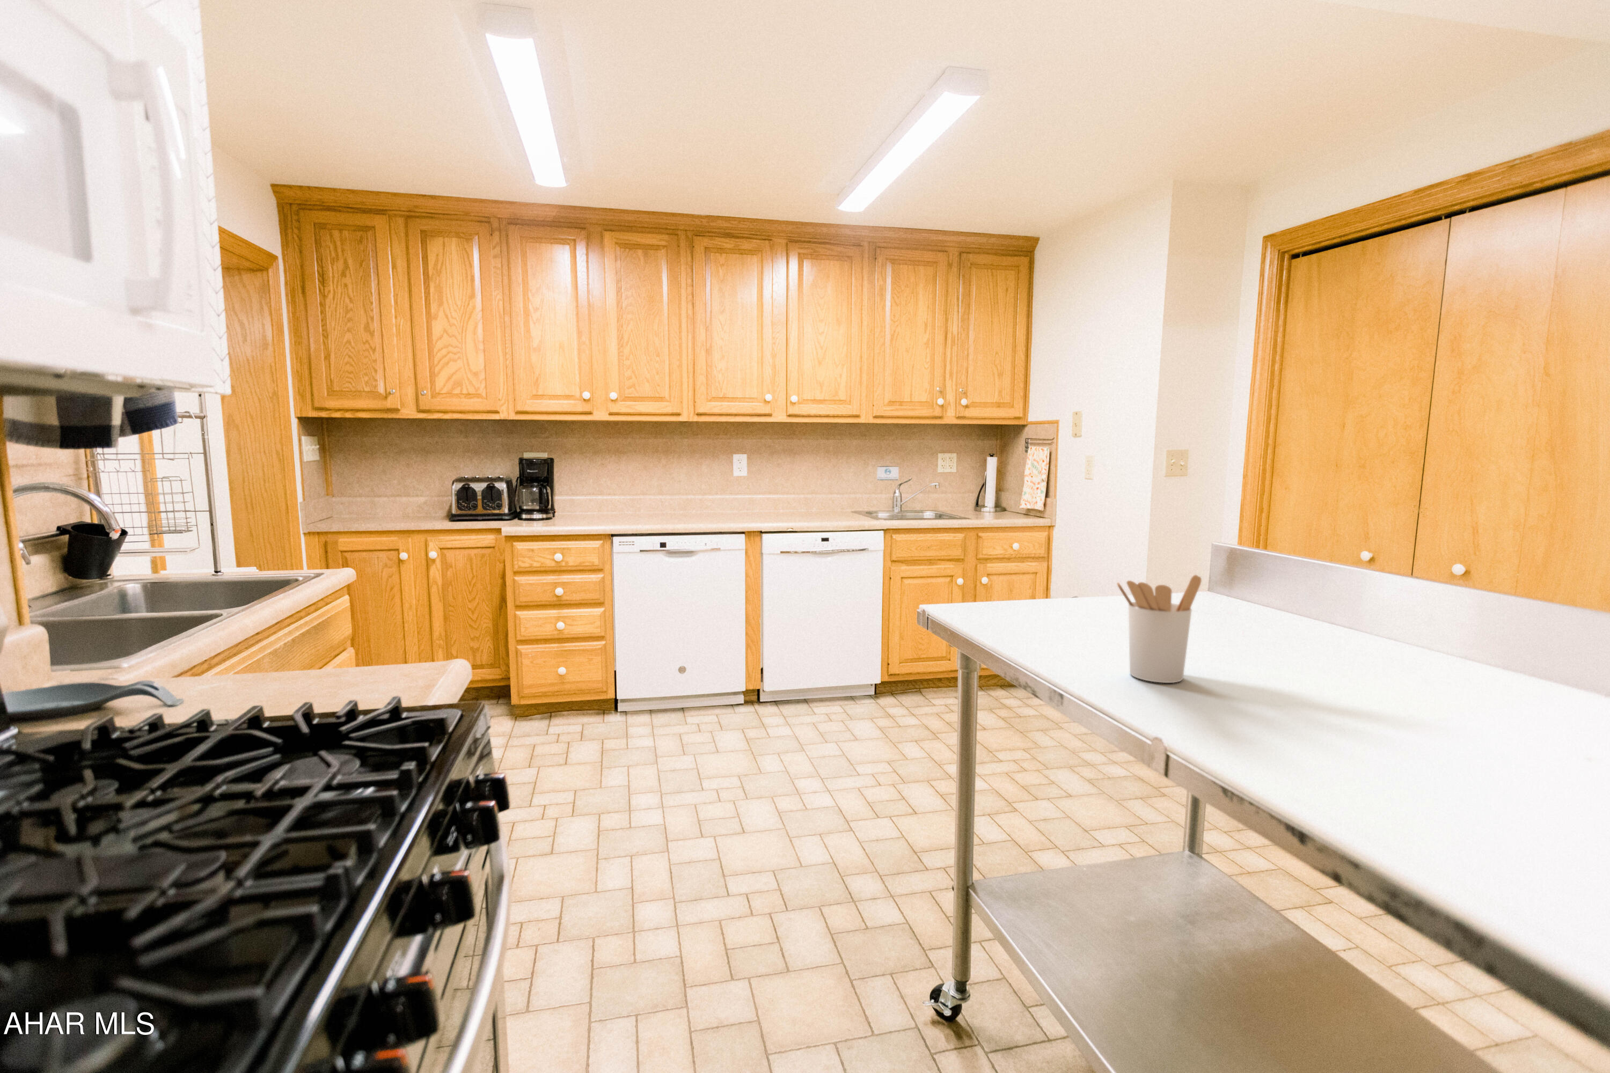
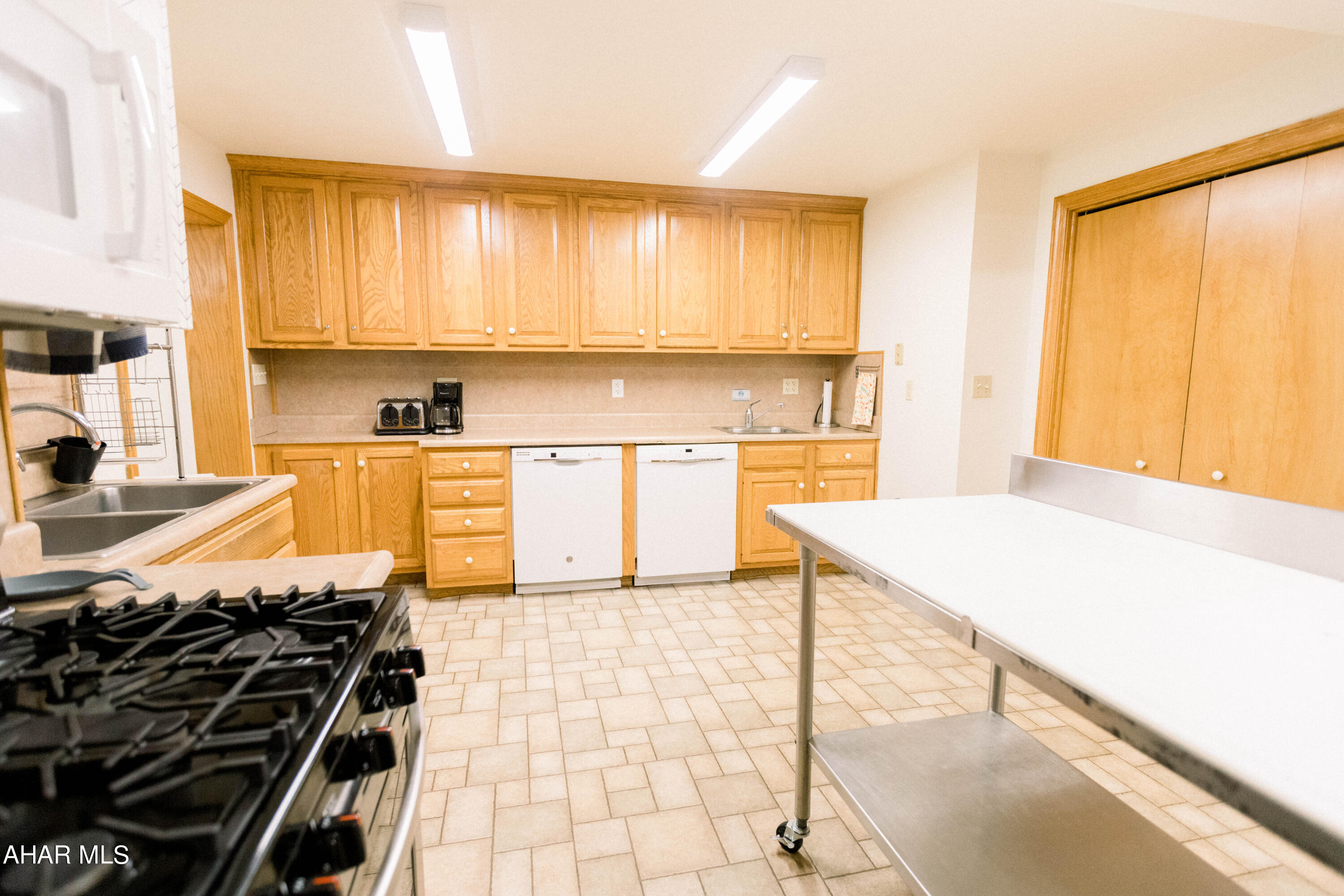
- utensil holder [1116,574,1203,684]
